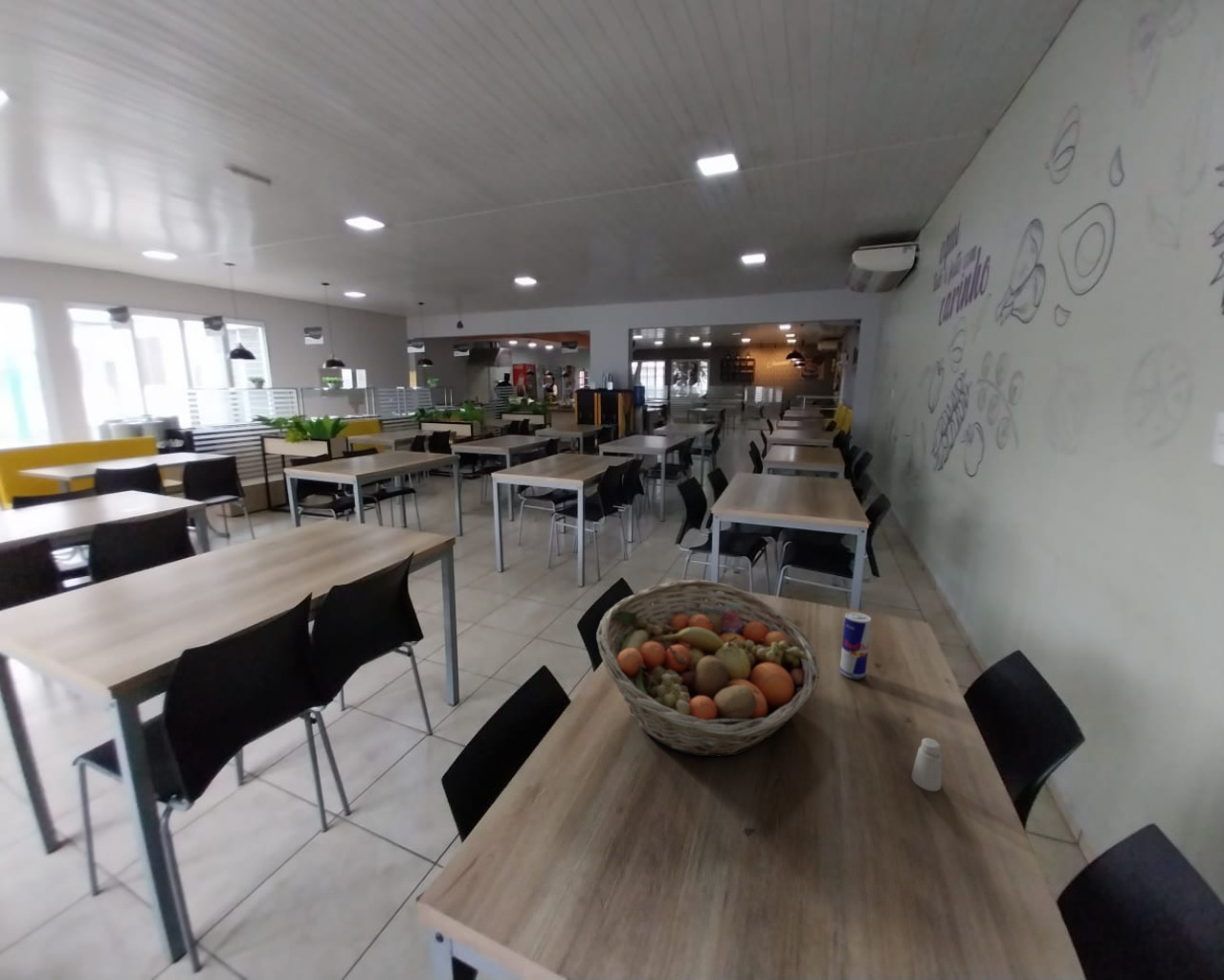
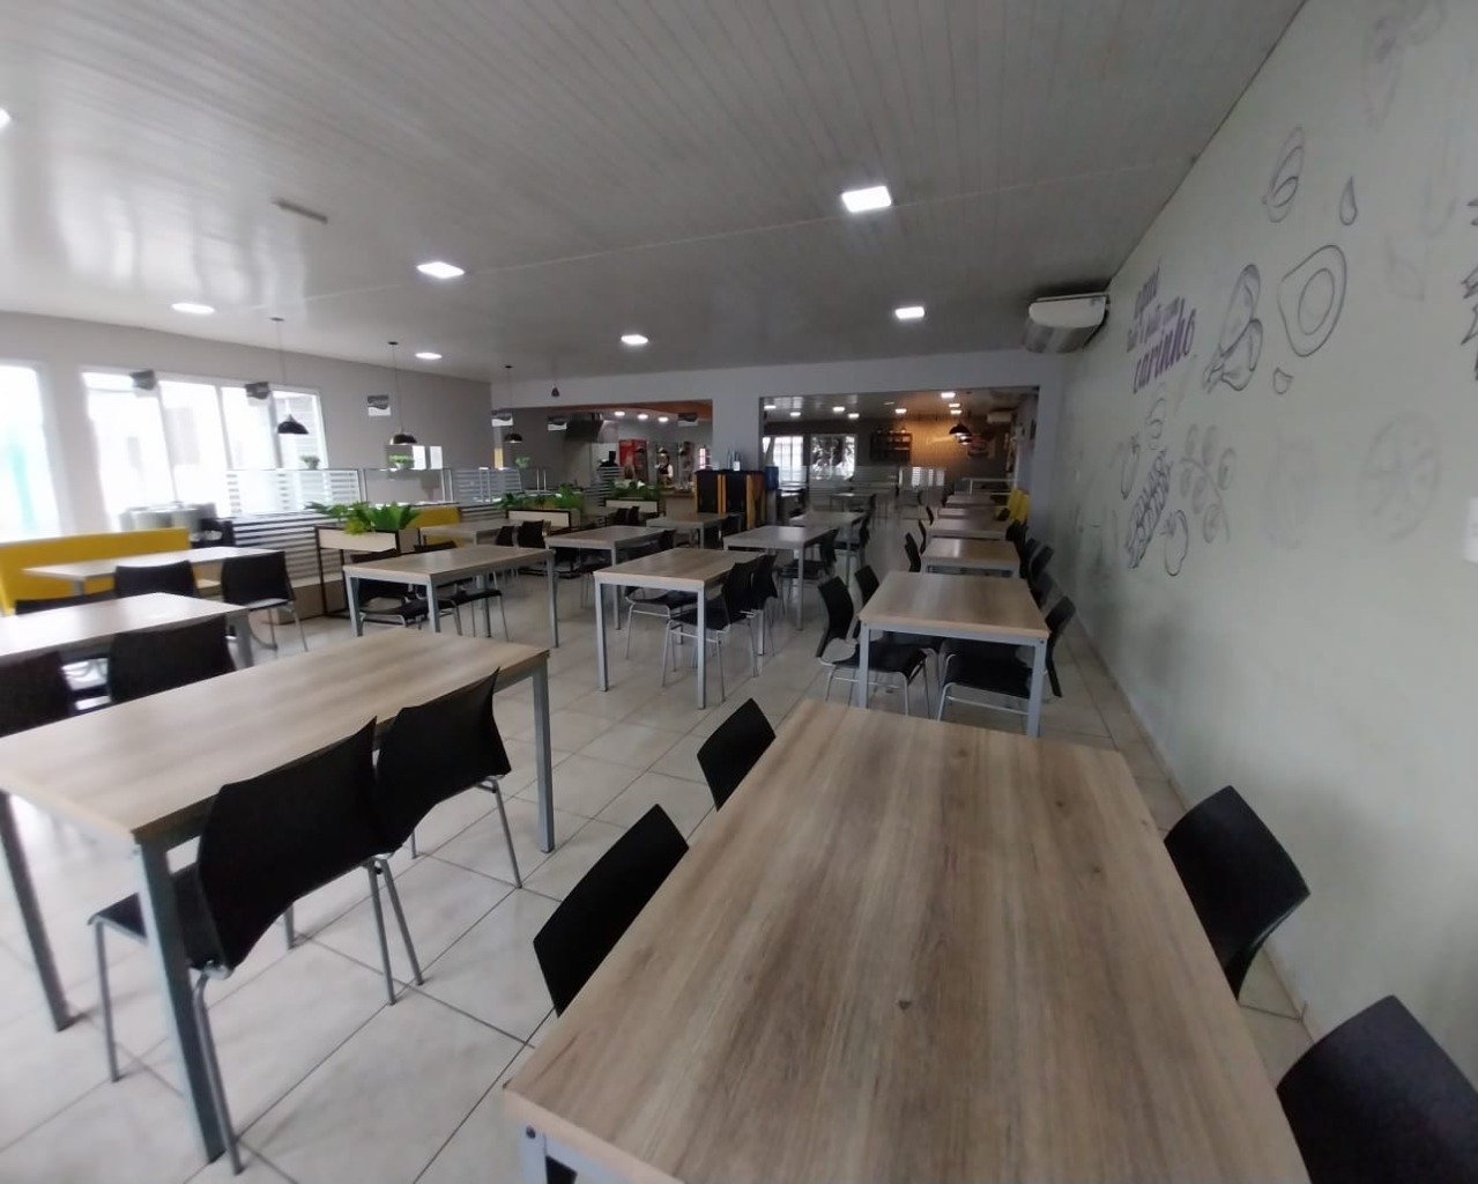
- beverage can [839,612,872,680]
- saltshaker [911,737,943,792]
- fruit basket [595,579,820,758]
